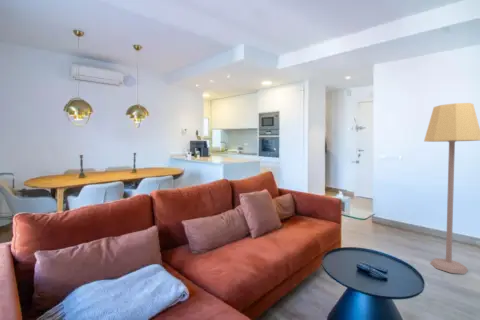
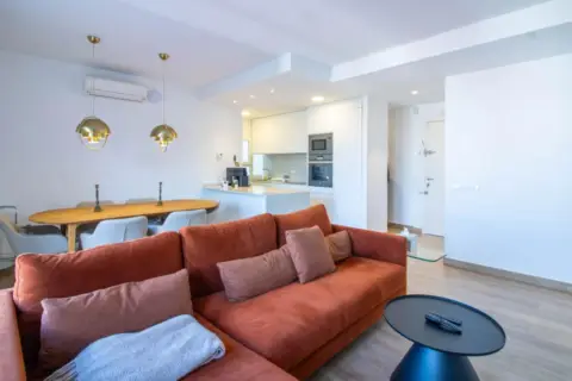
- lamp [423,102,480,275]
